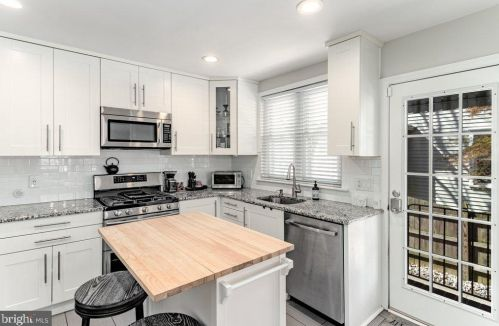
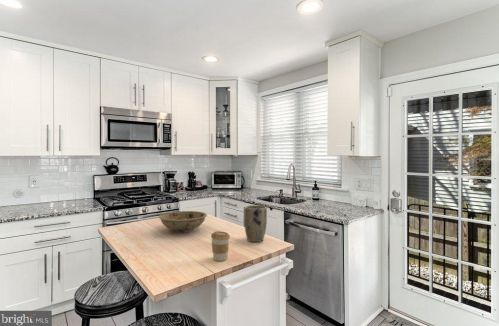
+ coffee cup [210,230,231,262]
+ plant pot [243,204,268,243]
+ bowl [158,210,208,233]
